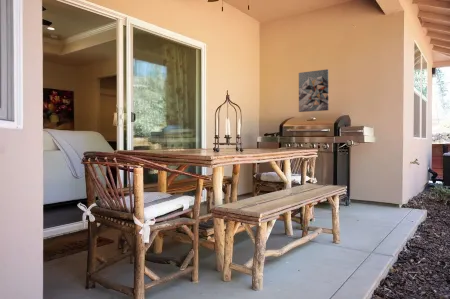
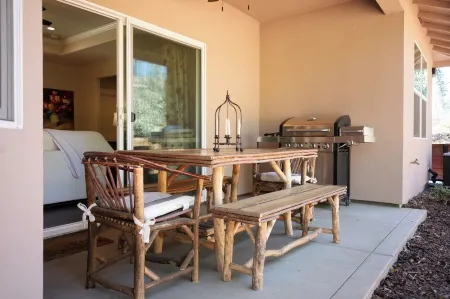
- wall art [298,68,330,113]
